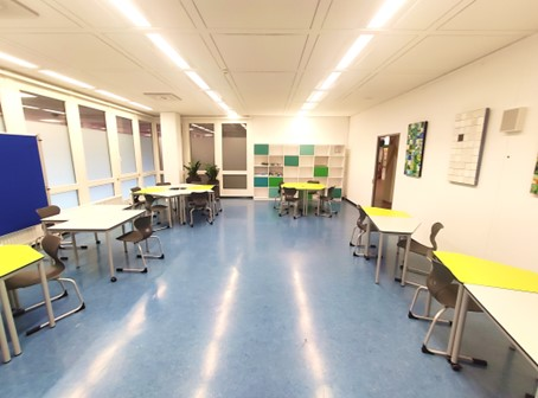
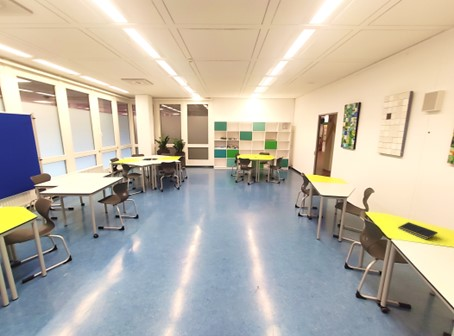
+ notepad [397,221,439,240]
